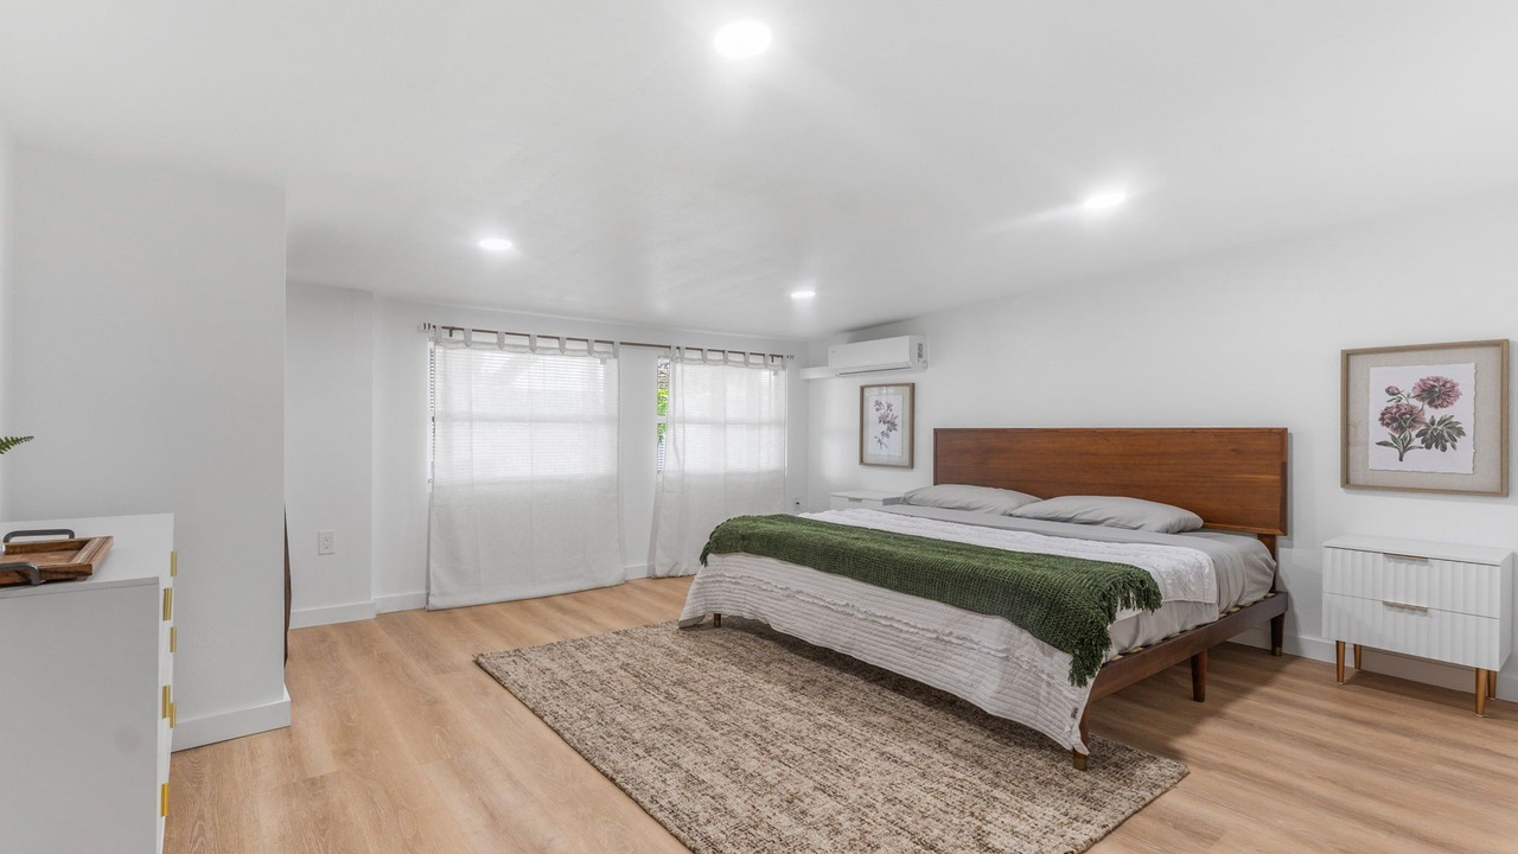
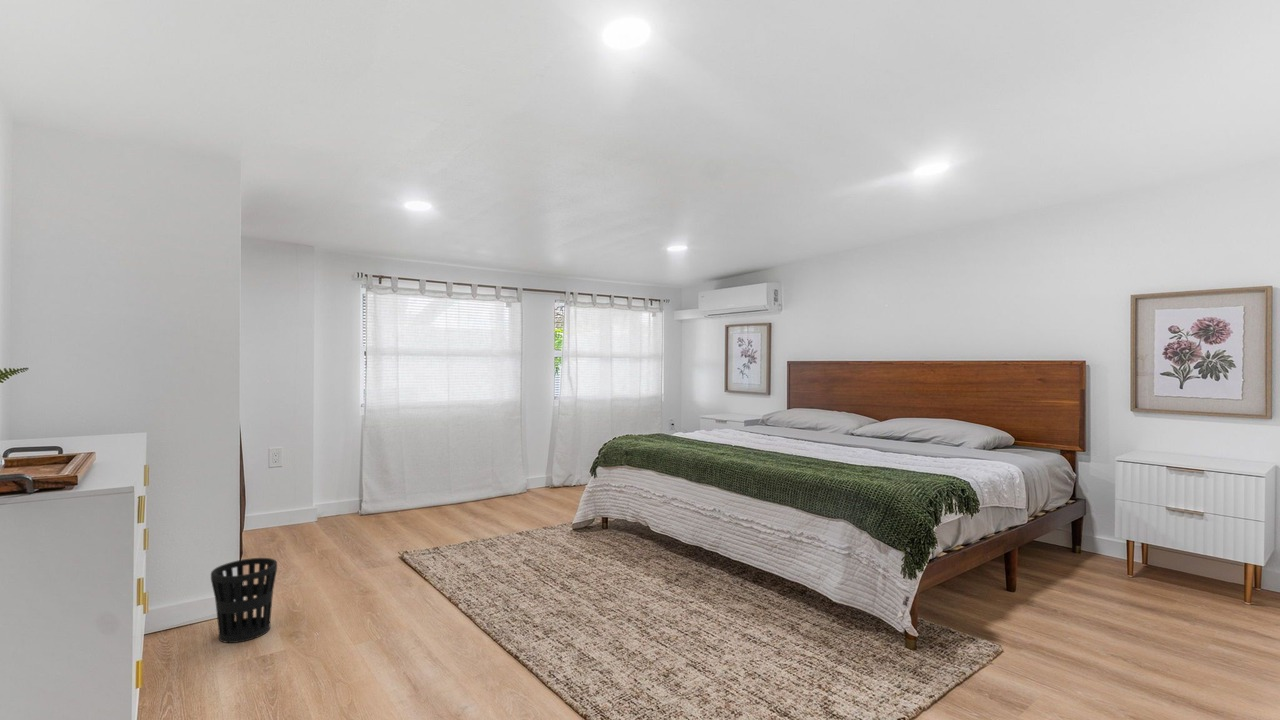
+ wastebasket [210,557,278,644]
